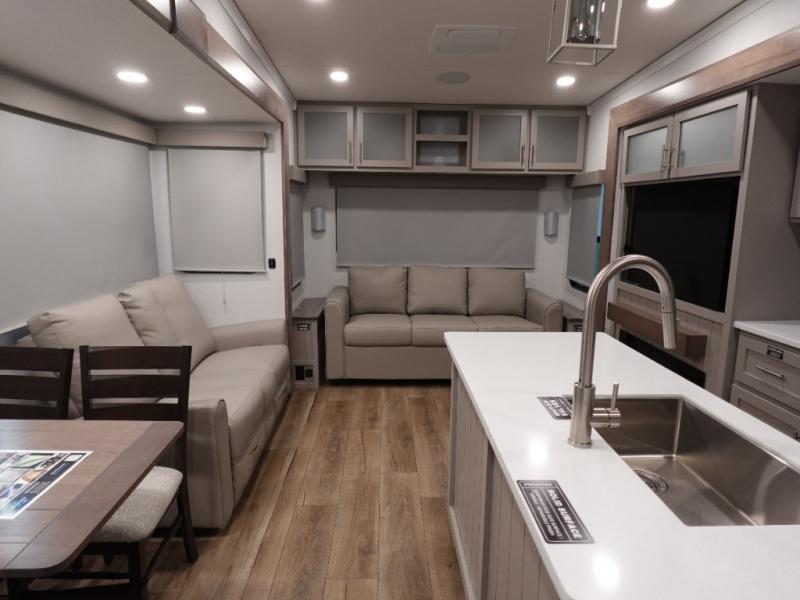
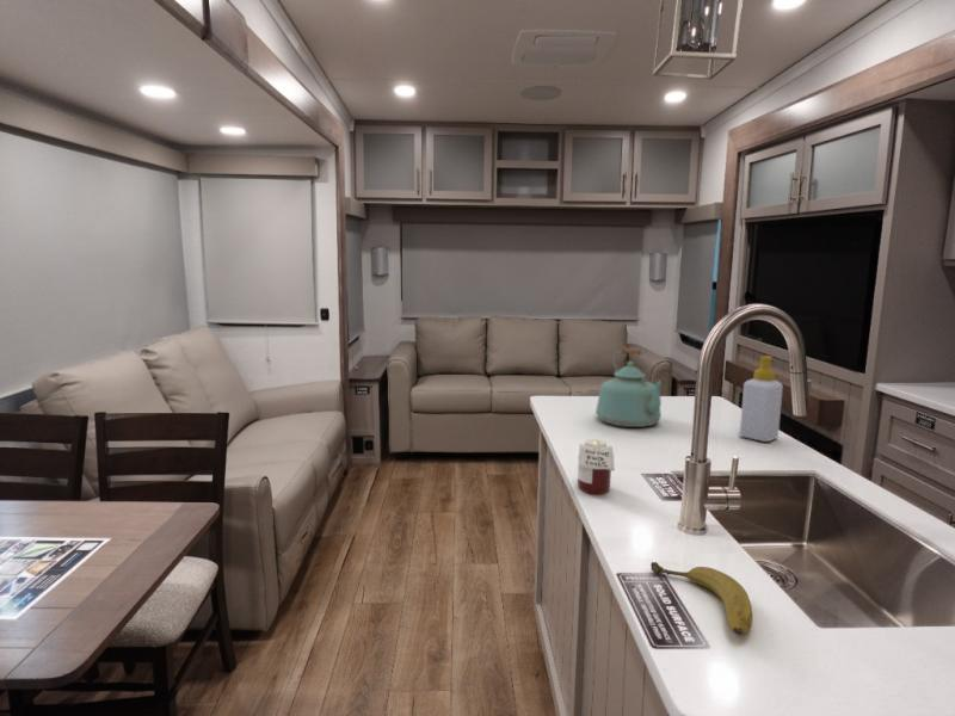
+ jar [577,438,616,495]
+ fruit [649,561,753,636]
+ soap bottle [739,354,784,443]
+ kettle [594,346,665,428]
